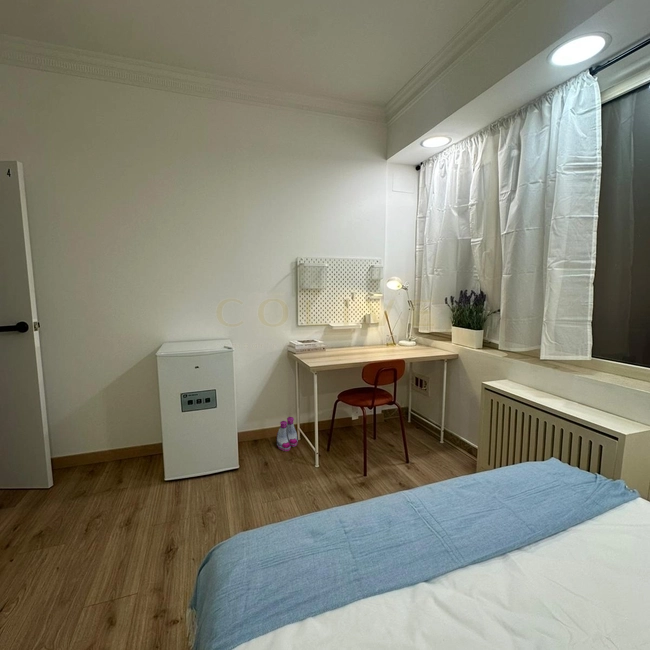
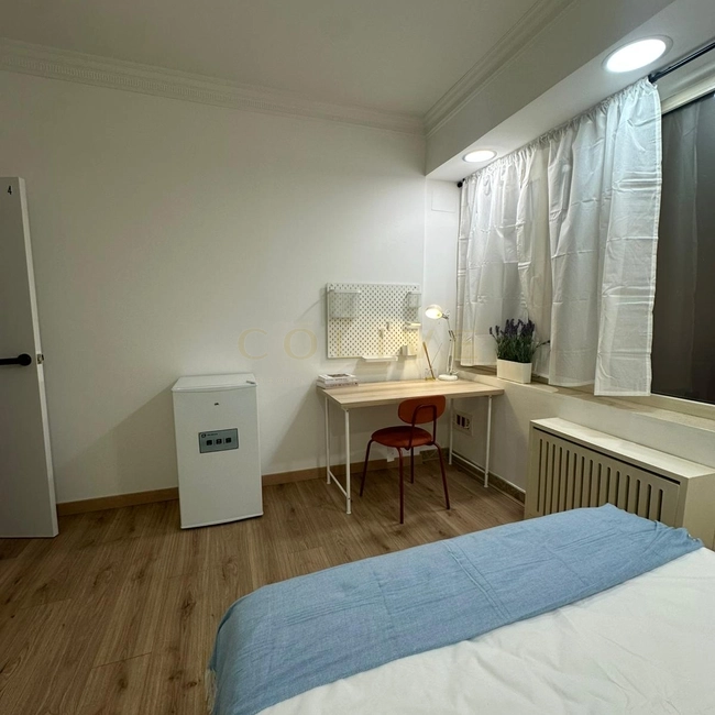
- boots [276,416,299,452]
